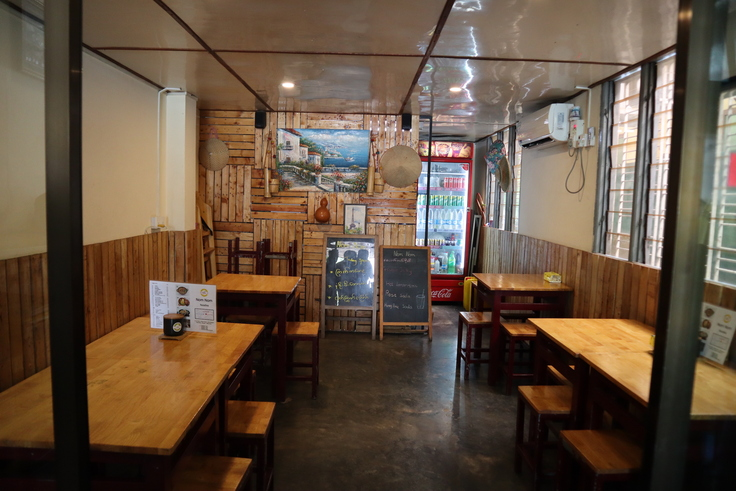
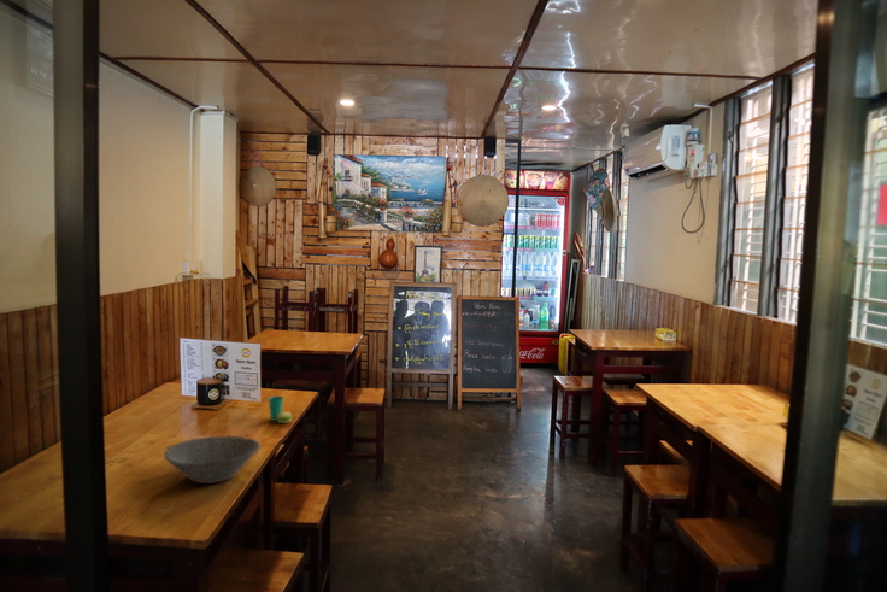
+ cup [268,395,293,424]
+ bowl [163,435,262,485]
